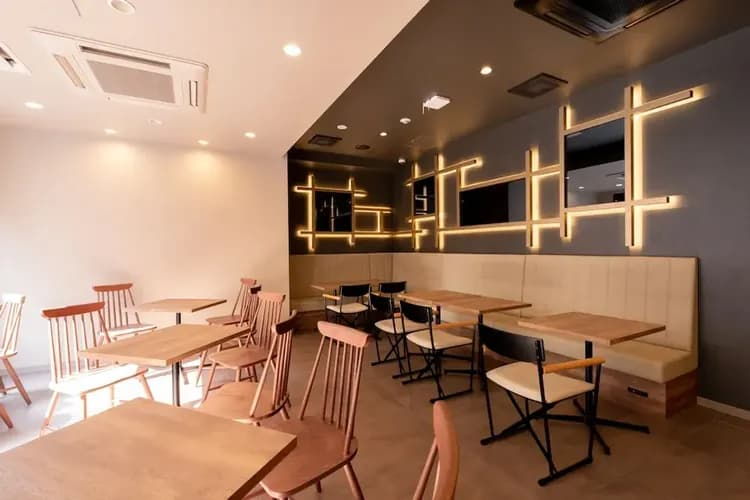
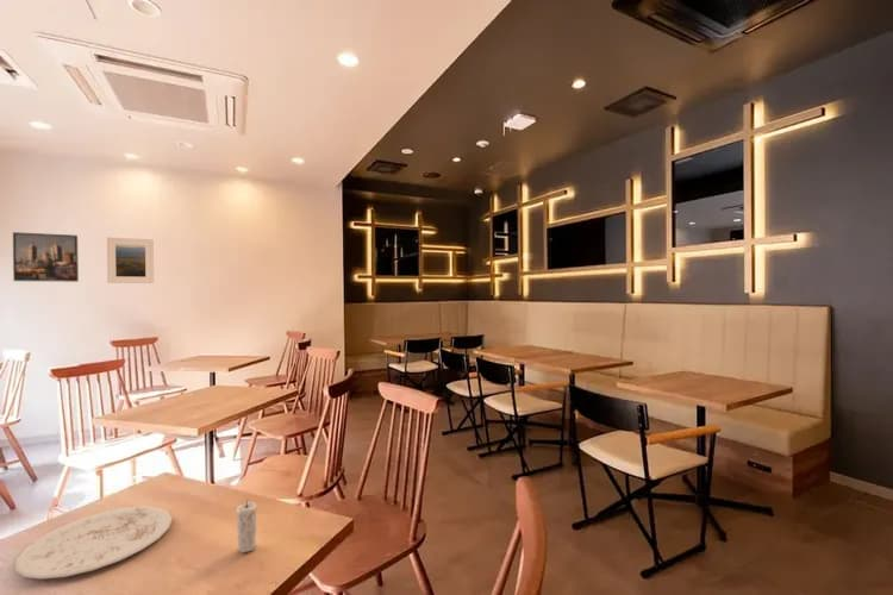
+ candle [236,500,258,553]
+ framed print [12,231,80,283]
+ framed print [106,237,155,284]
+ plate [14,505,173,581]
